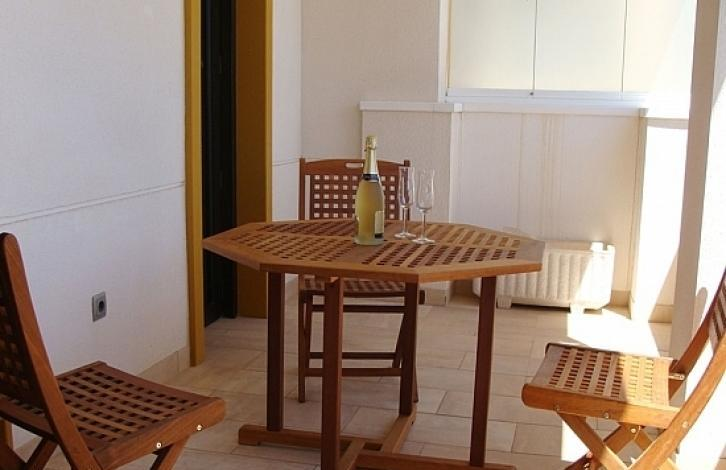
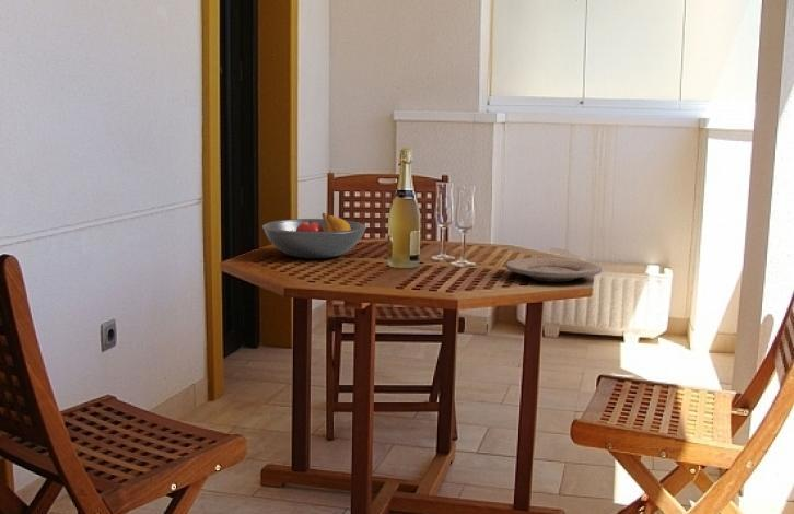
+ plate [504,257,603,282]
+ fruit bowl [261,212,367,259]
